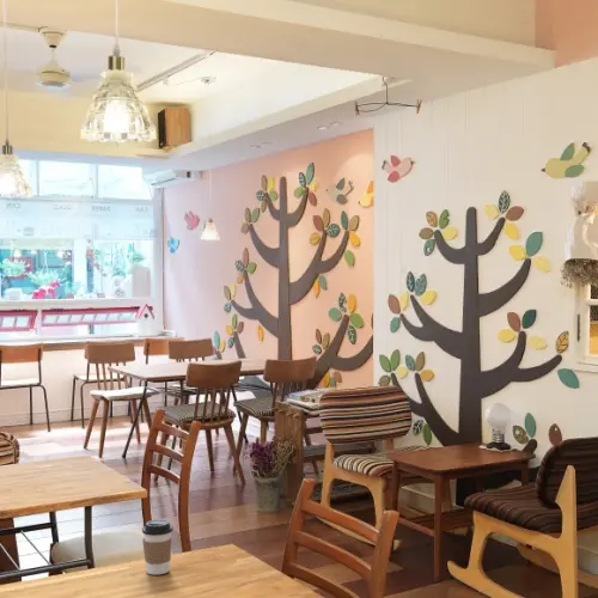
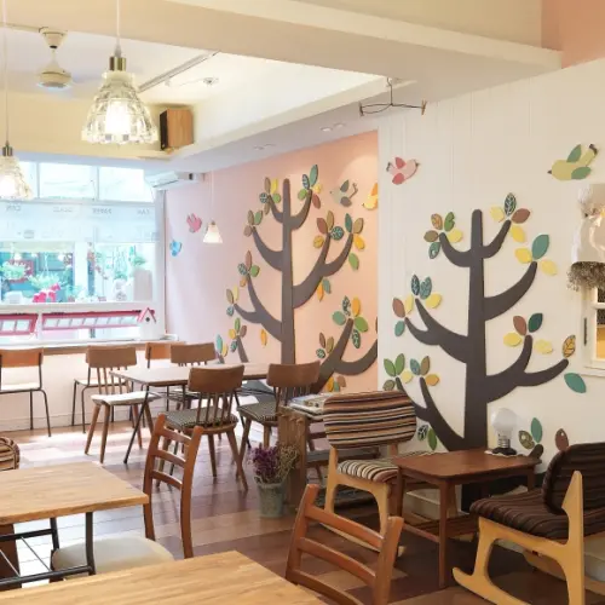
- coffee cup [141,518,175,575]
